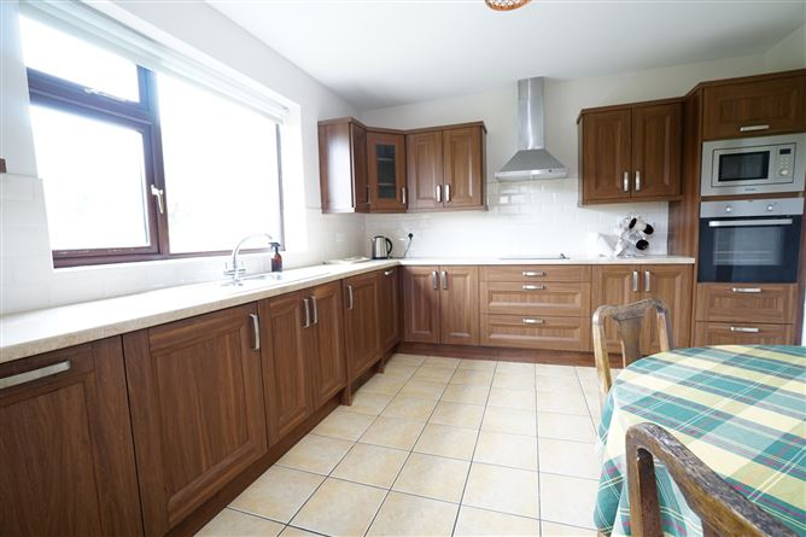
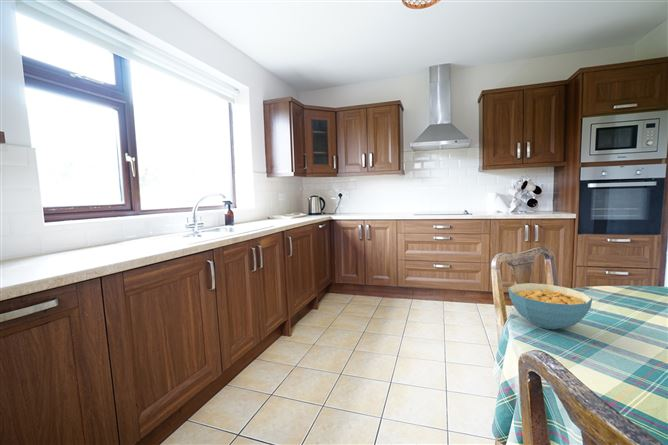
+ cereal bowl [507,282,593,330]
